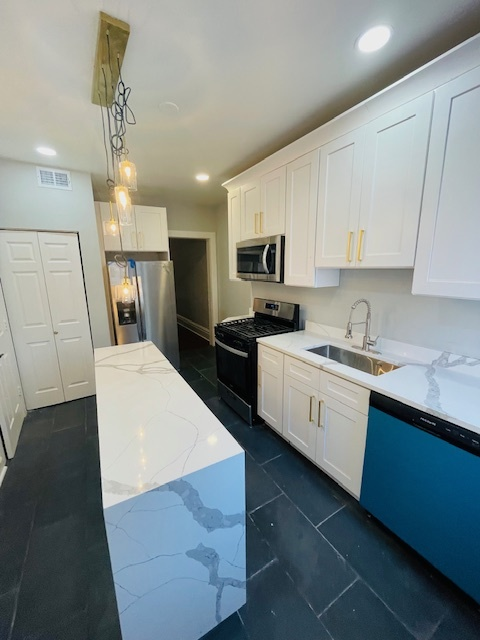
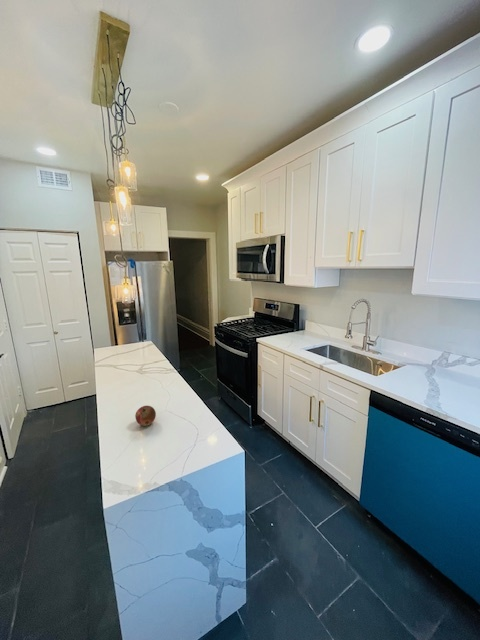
+ fruit [134,405,157,427]
